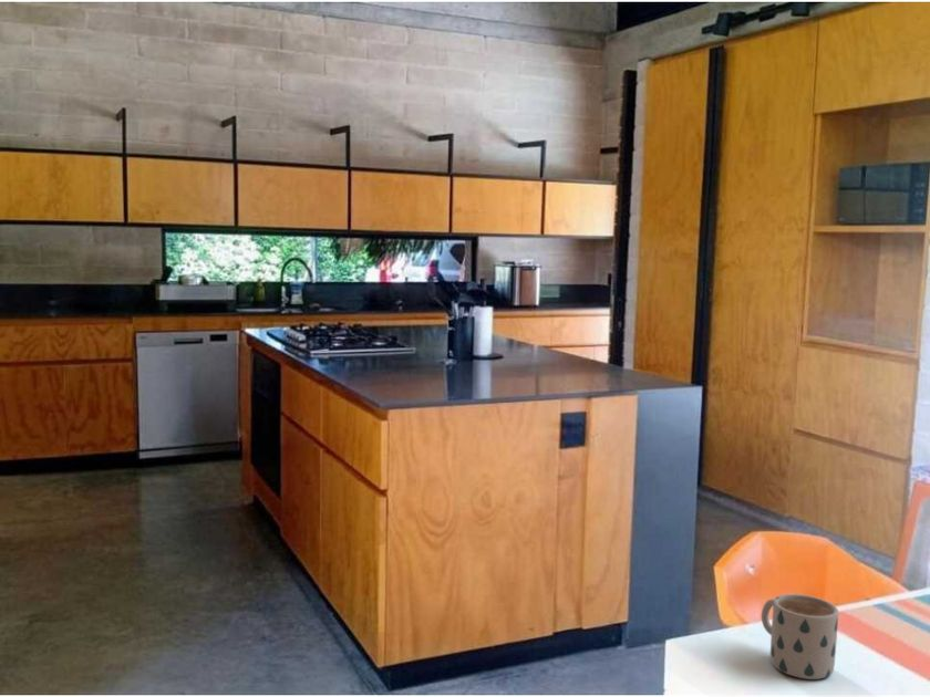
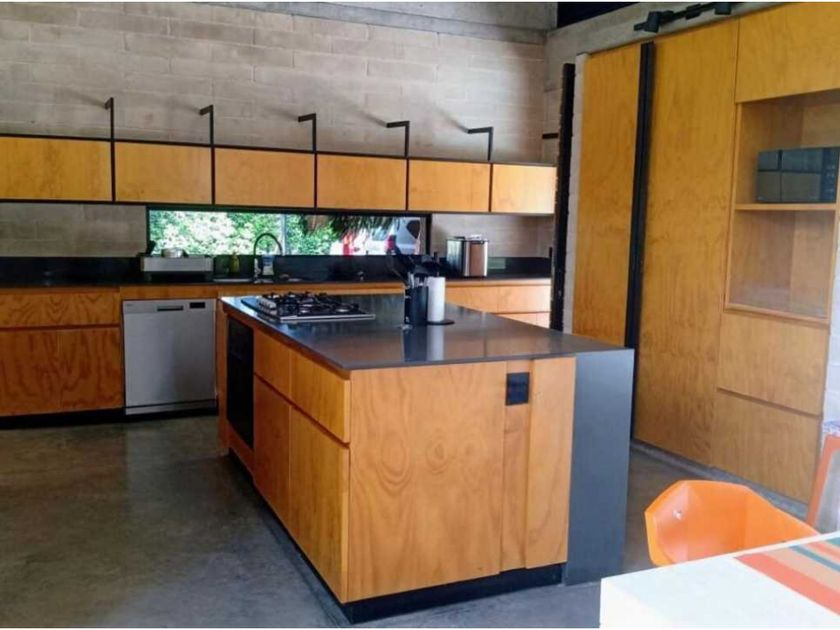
- mug [761,593,839,680]
